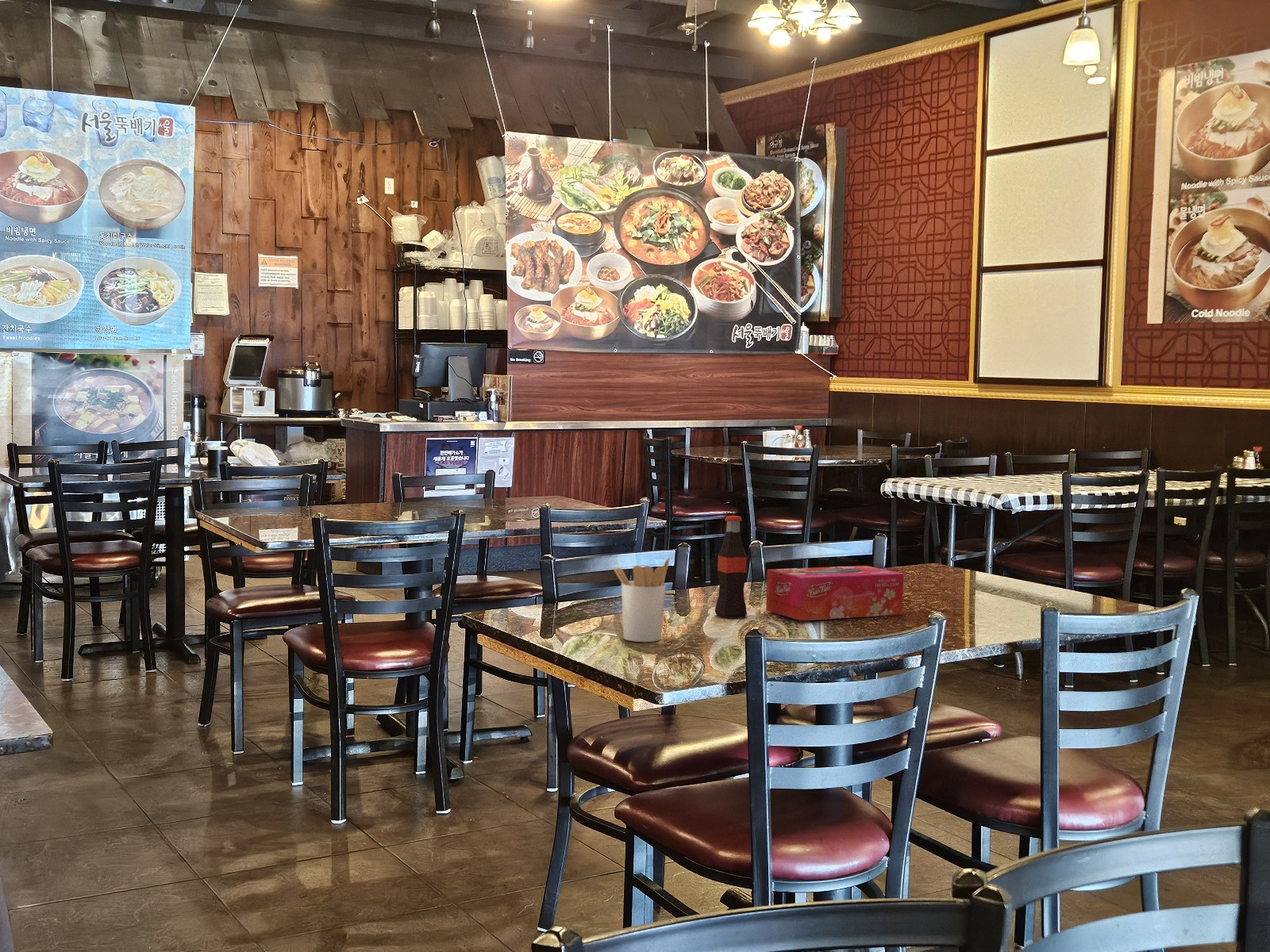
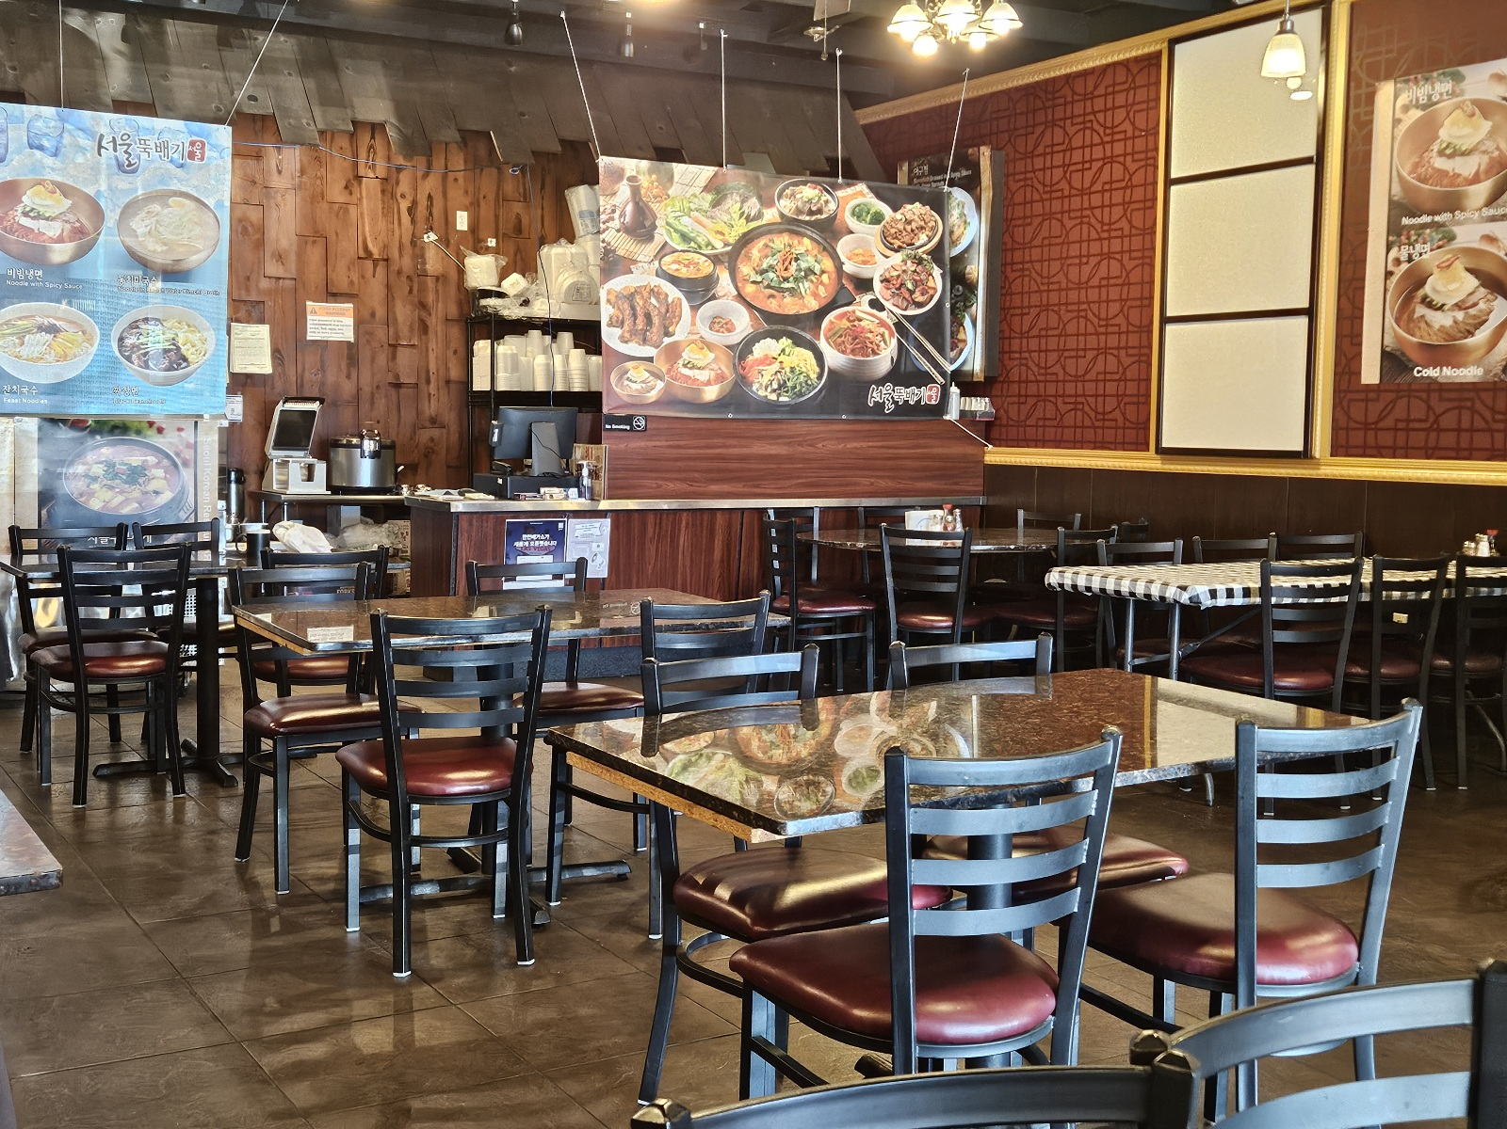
- bottle [714,515,748,619]
- utensil holder [613,556,671,643]
- tissue box [765,565,904,621]
